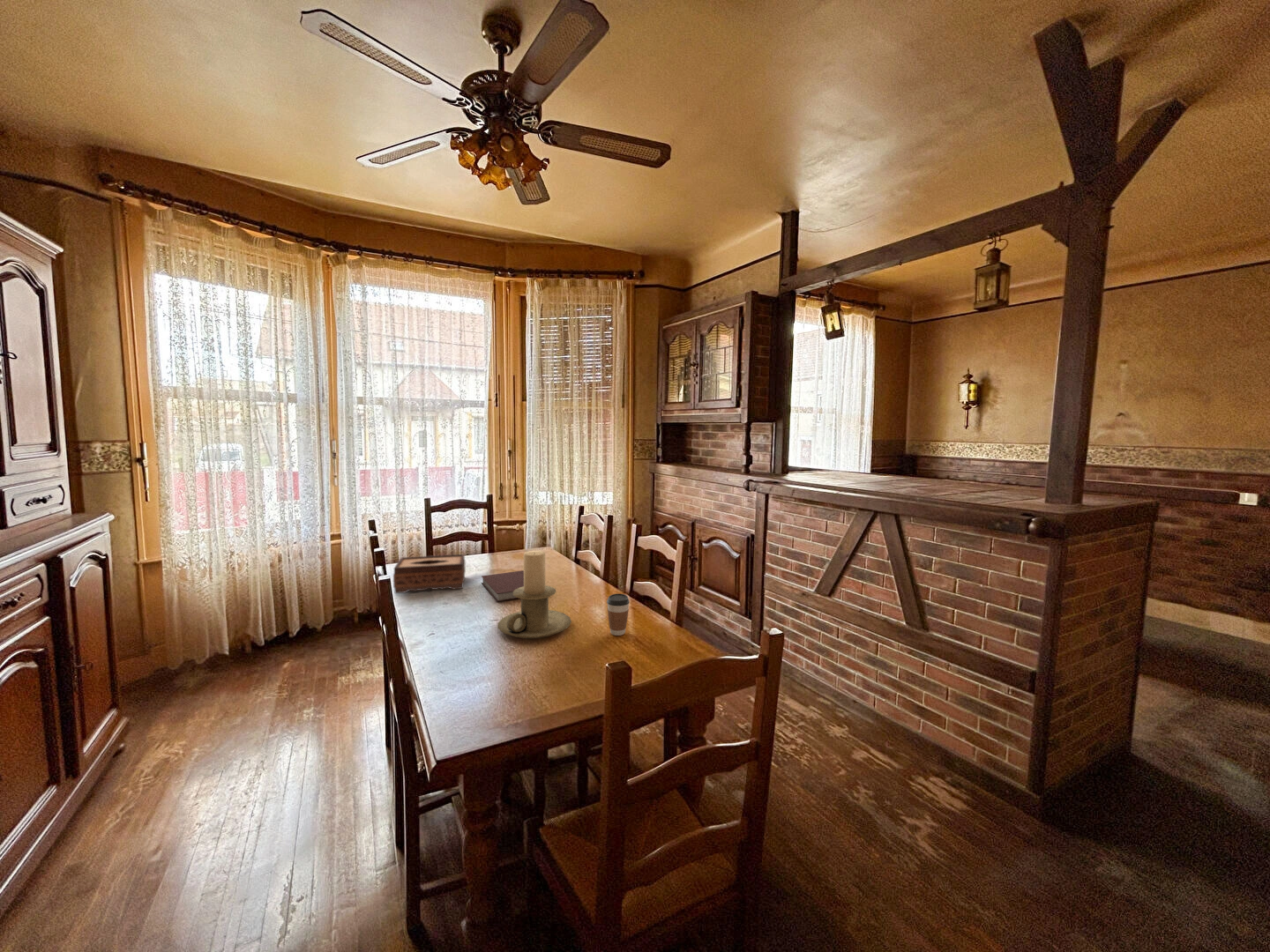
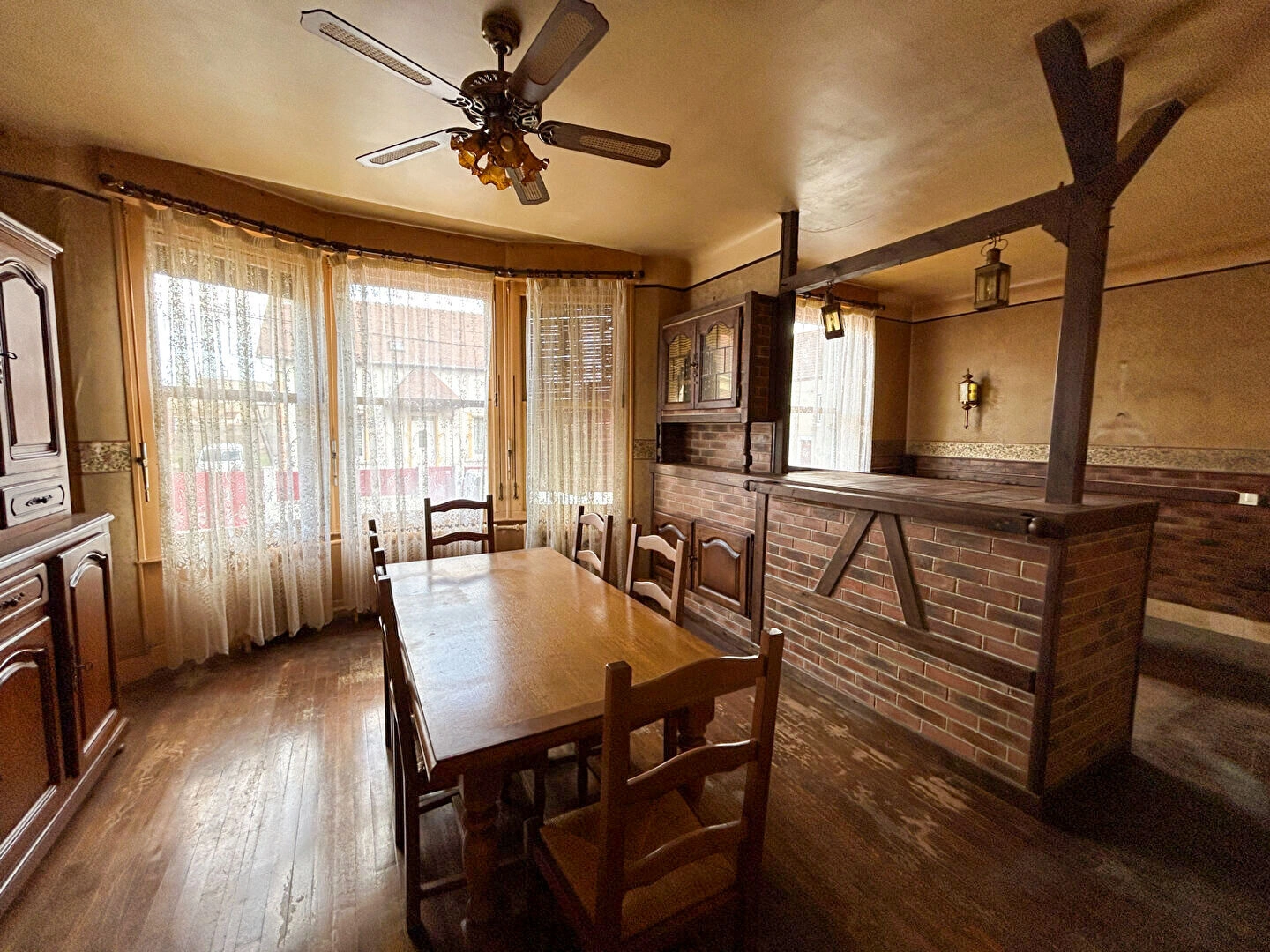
- candle holder [497,550,572,640]
- notebook [481,569,524,602]
- tissue box [392,554,467,594]
- coffee cup [606,592,631,636]
